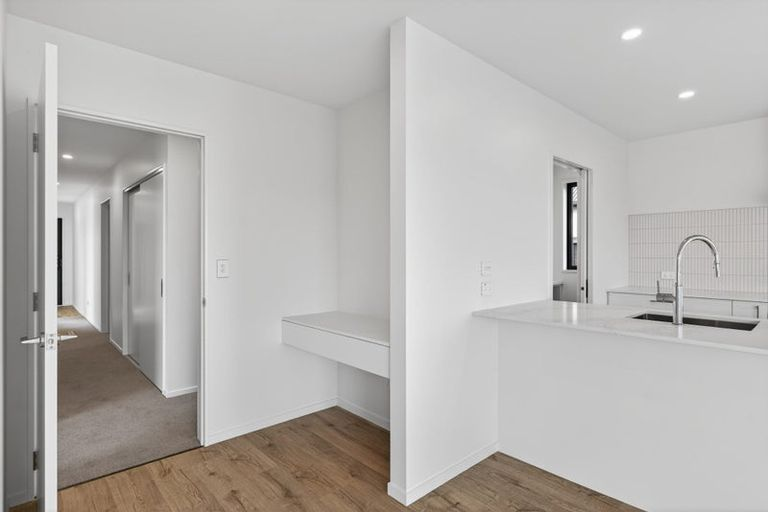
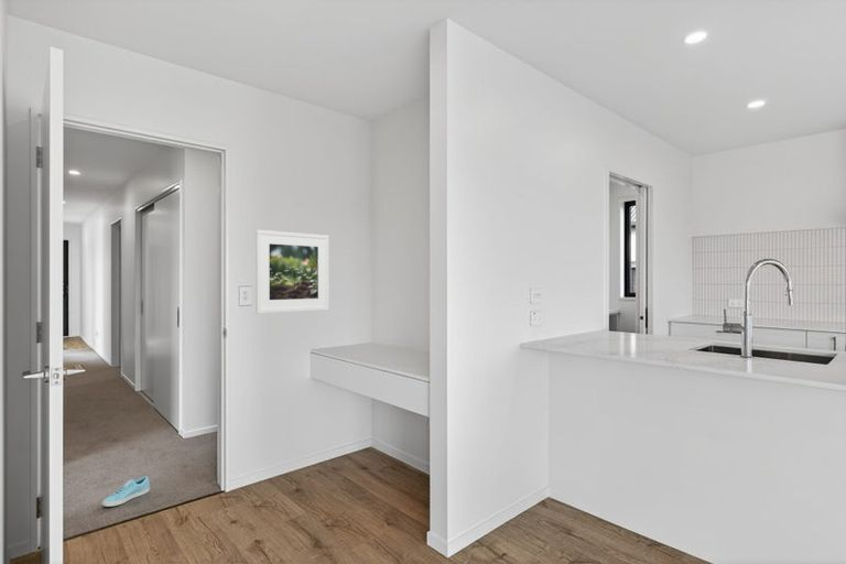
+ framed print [254,229,329,315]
+ sneaker [101,475,151,508]
